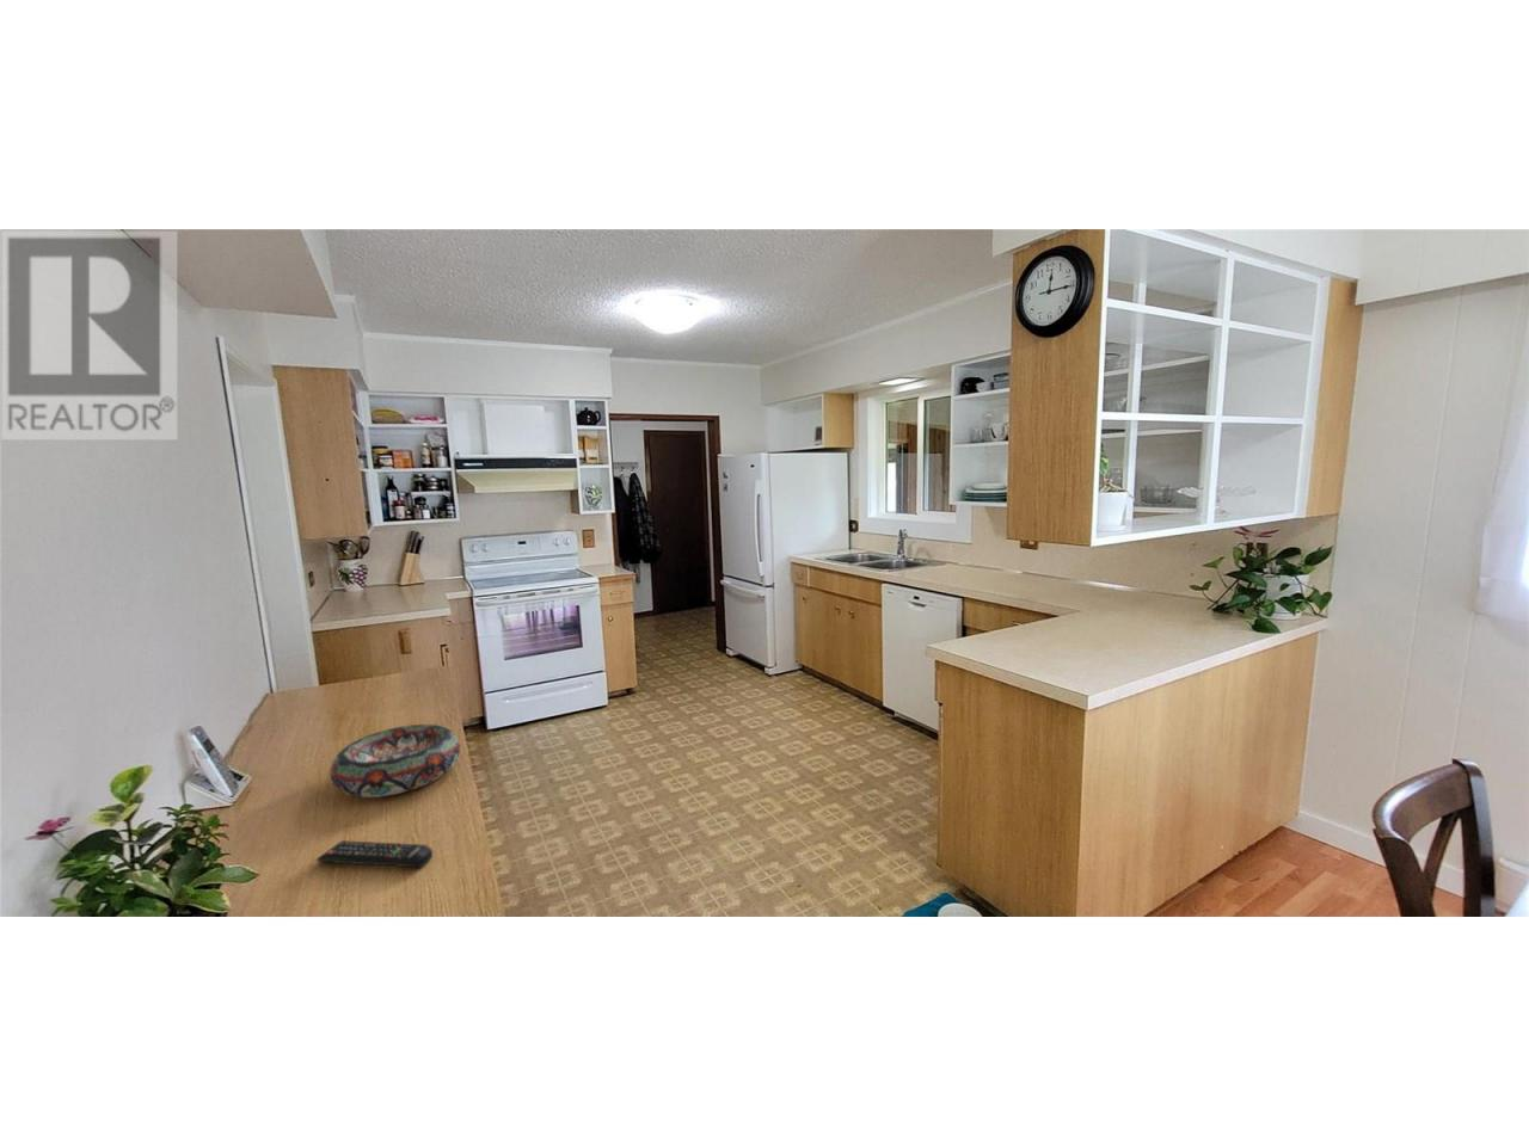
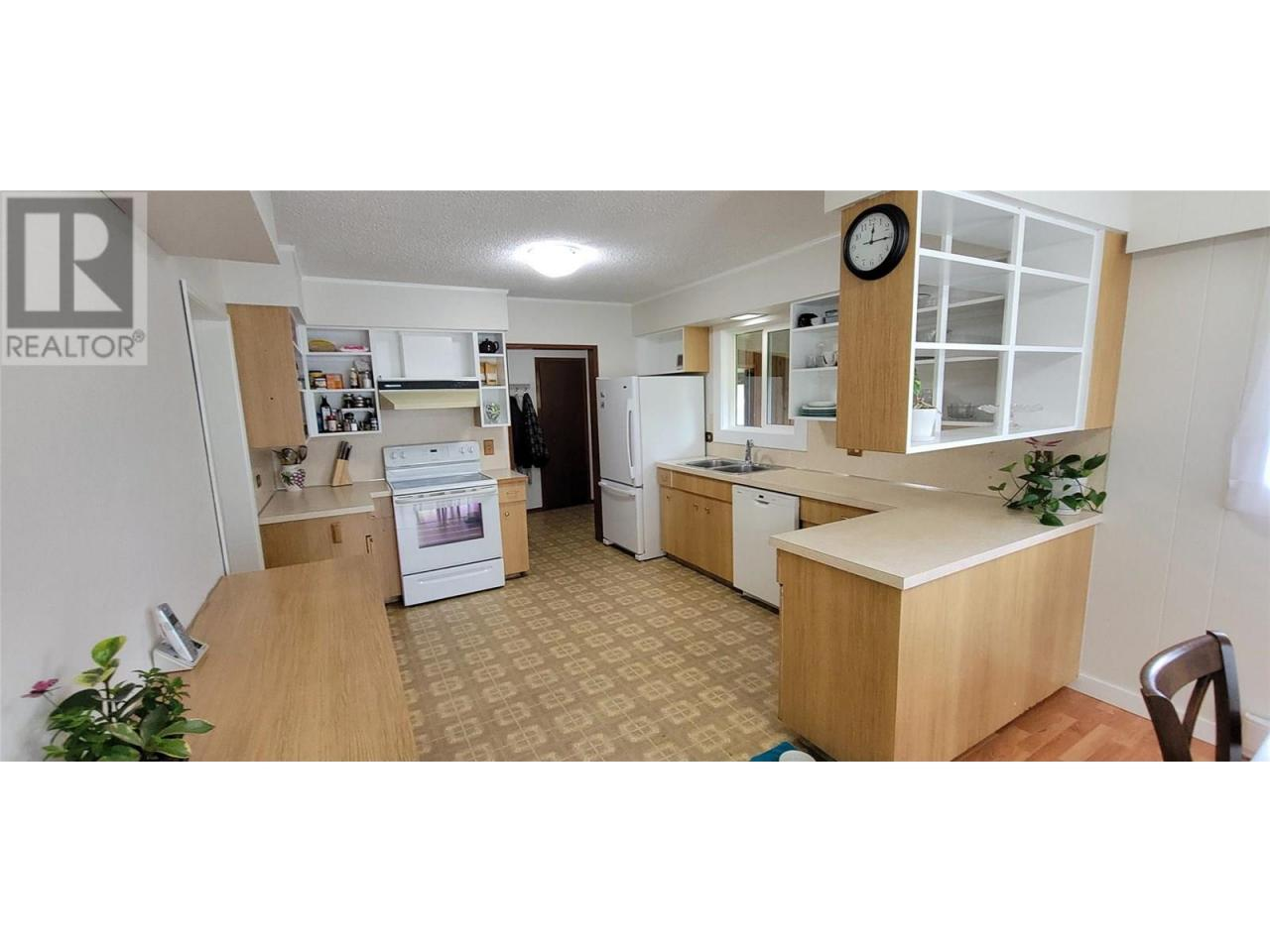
- decorative bowl [329,723,461,798]
- remote control [315,839,433,868]
